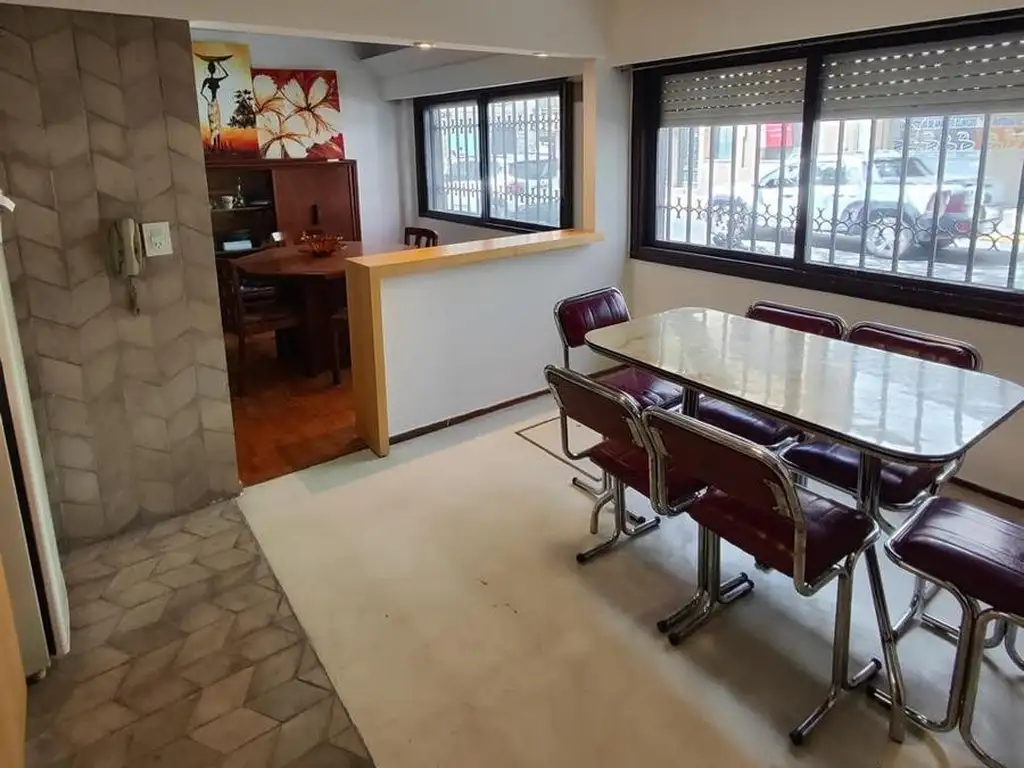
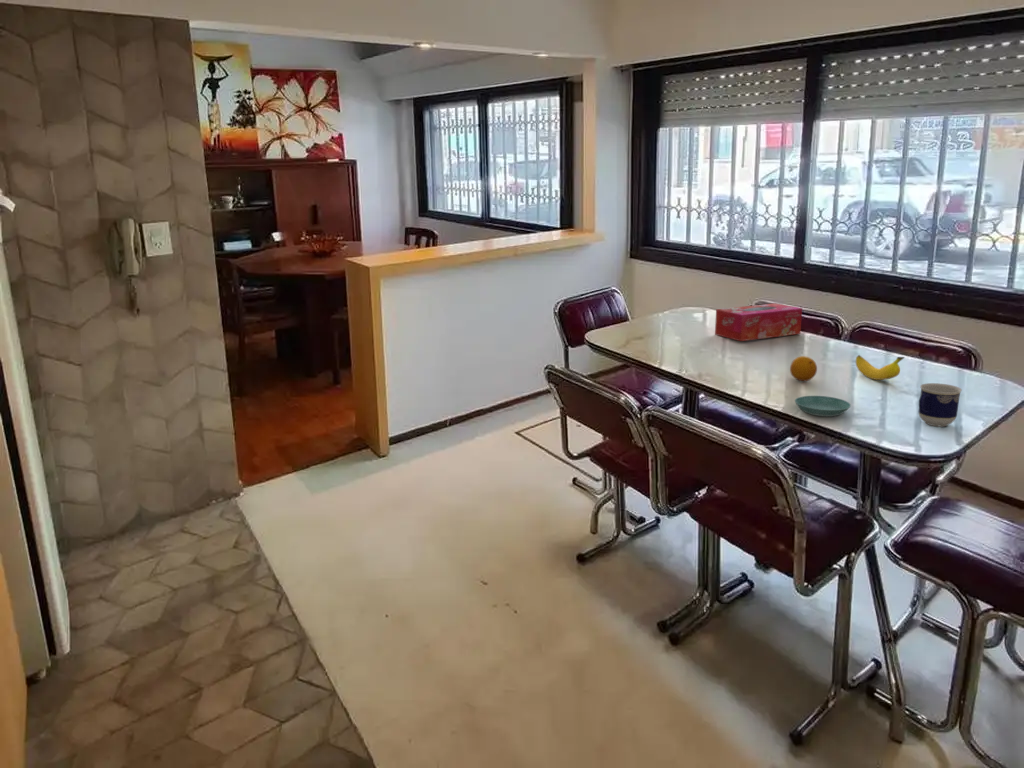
+ cup [918,382,963,427]
+ fruit [789,355,818,382]
+ saucer [794,395,852,417]
+ tissue box [714,302,803,342]
+ banana [855,354,906,381]
